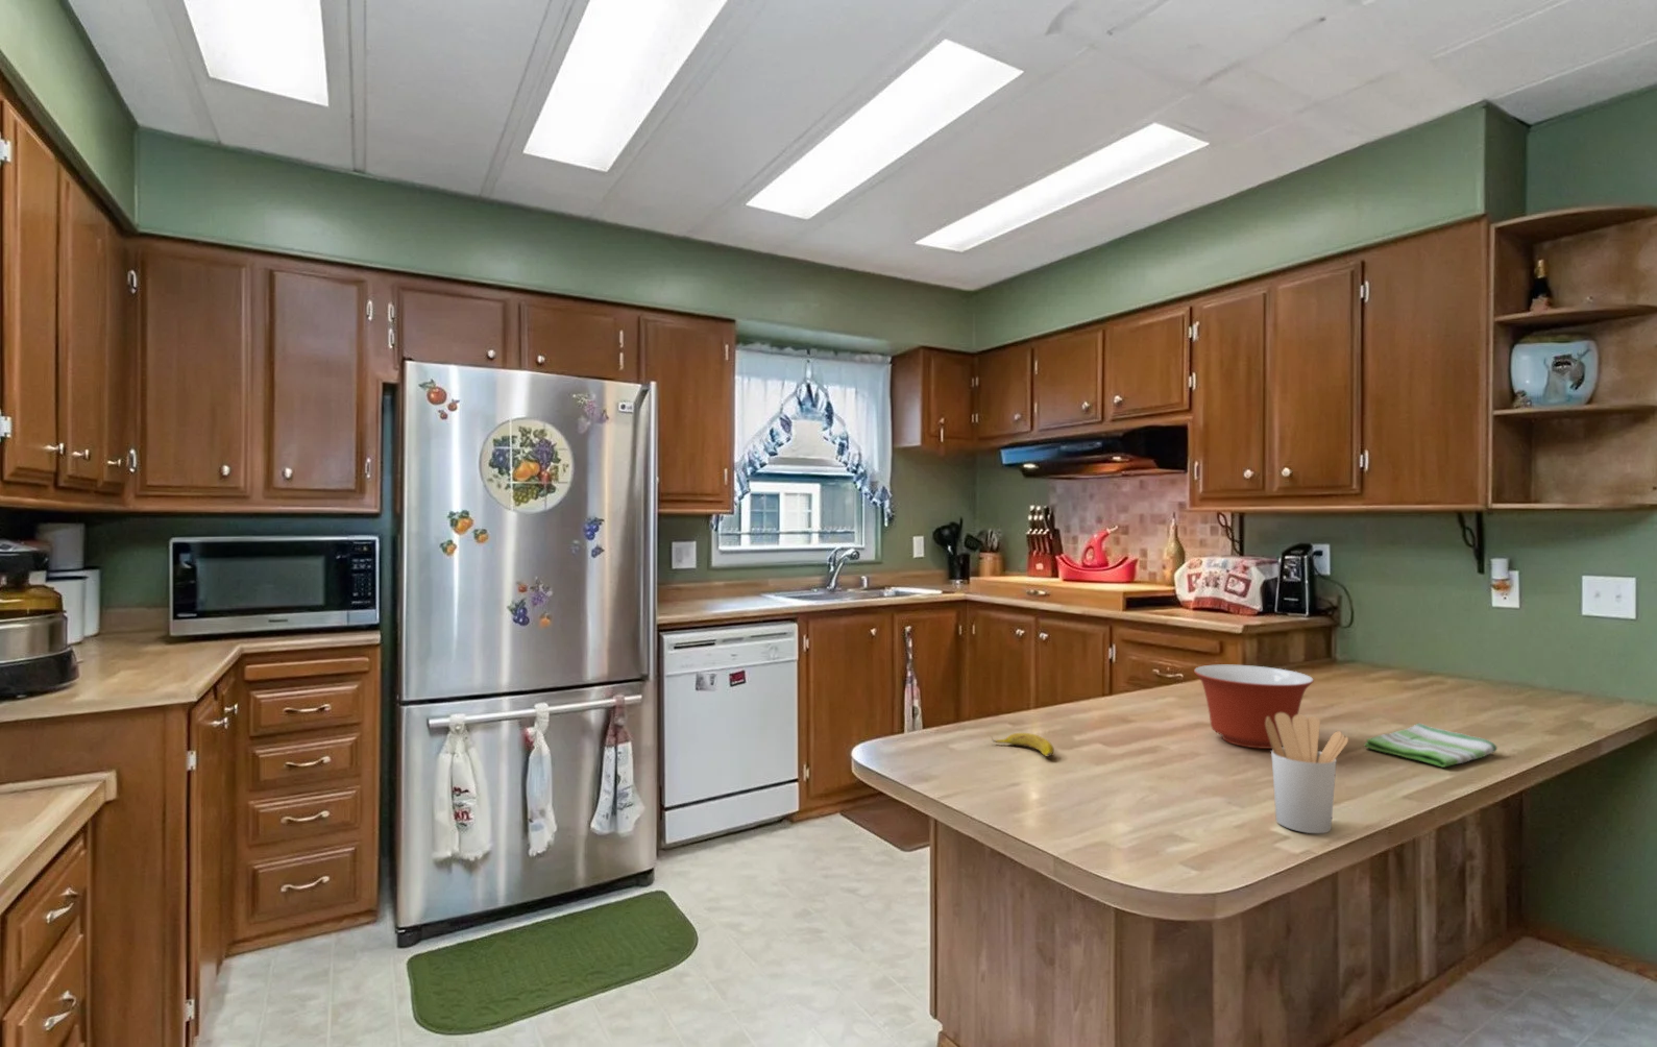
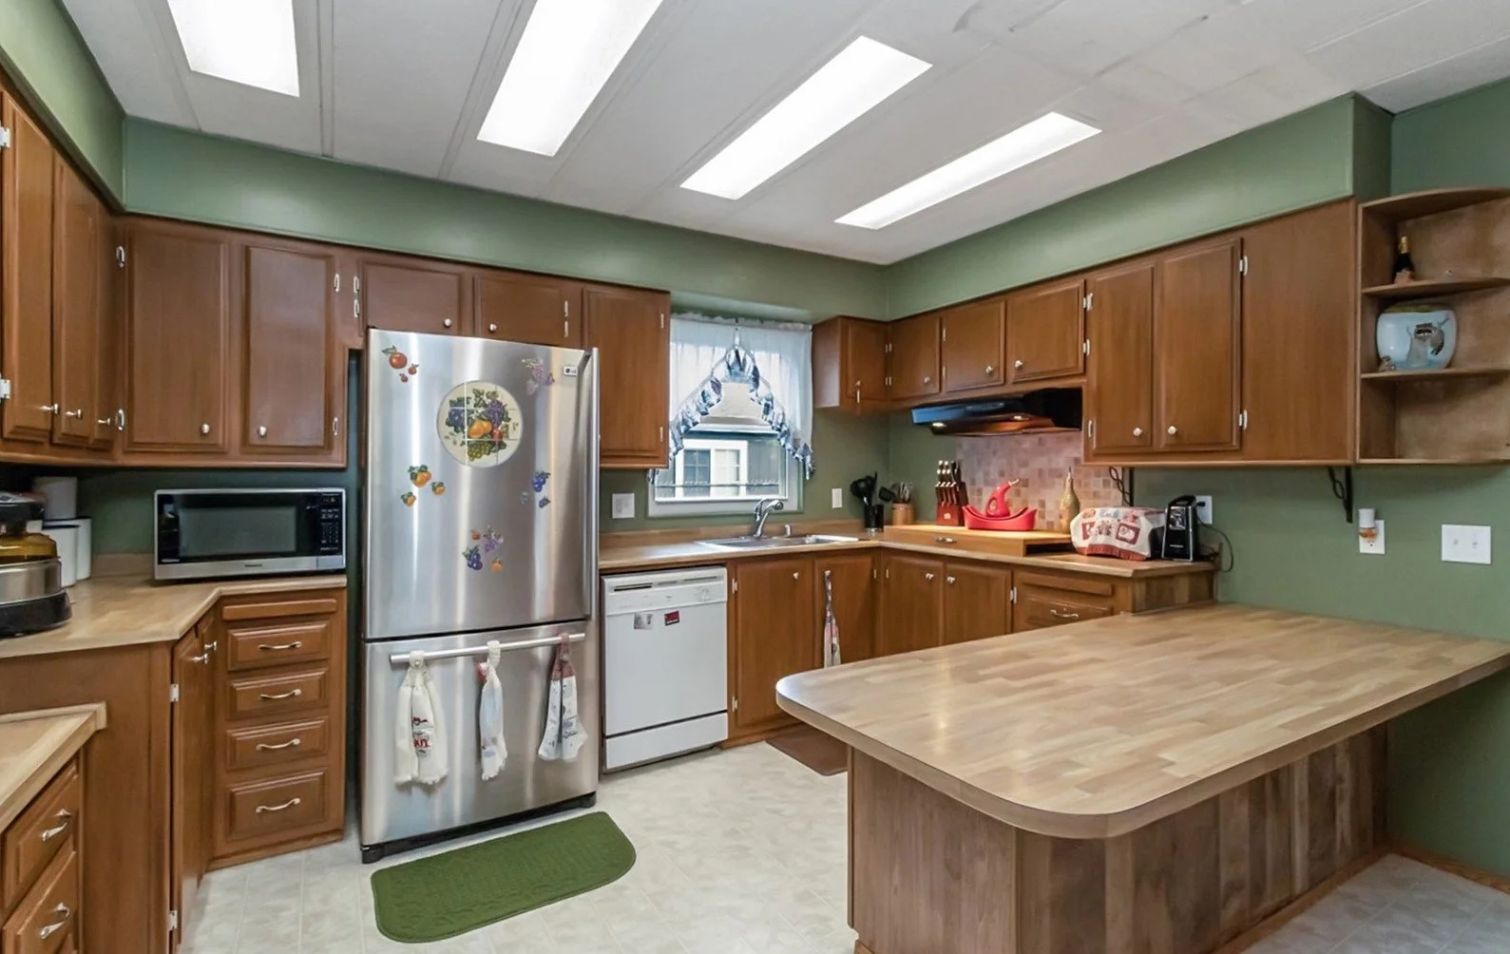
- utensil holder [1266,712,1349,835]
- mixing bowl [1193,665,1315,750]
- dish towel [1363,723,1499,768]
- banana [990,732,1055,759]
